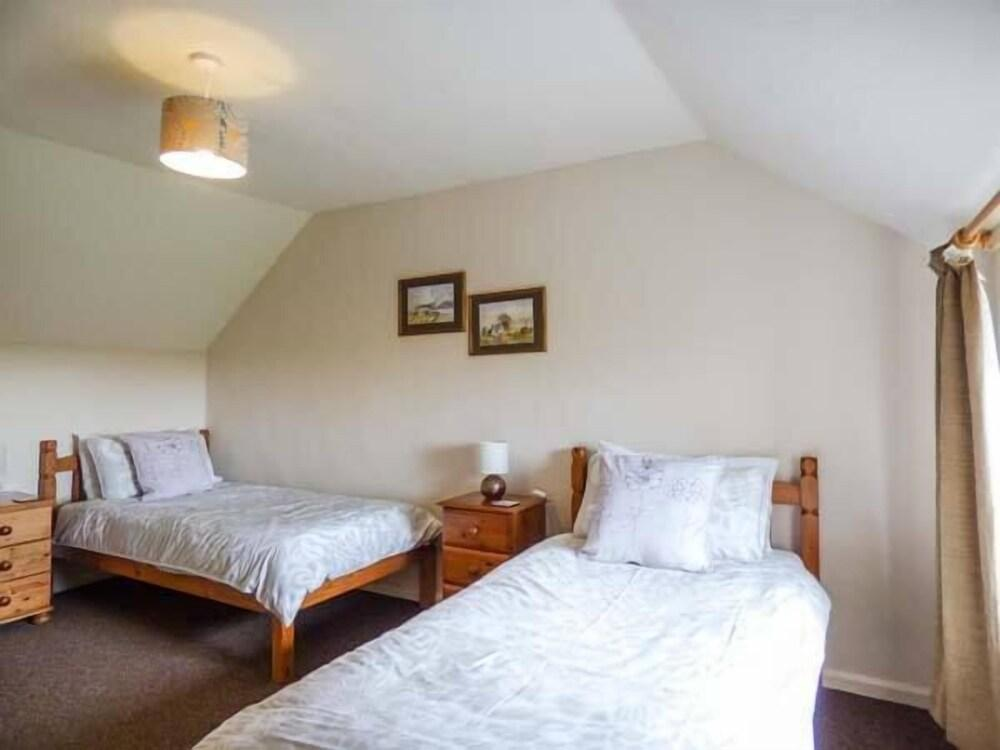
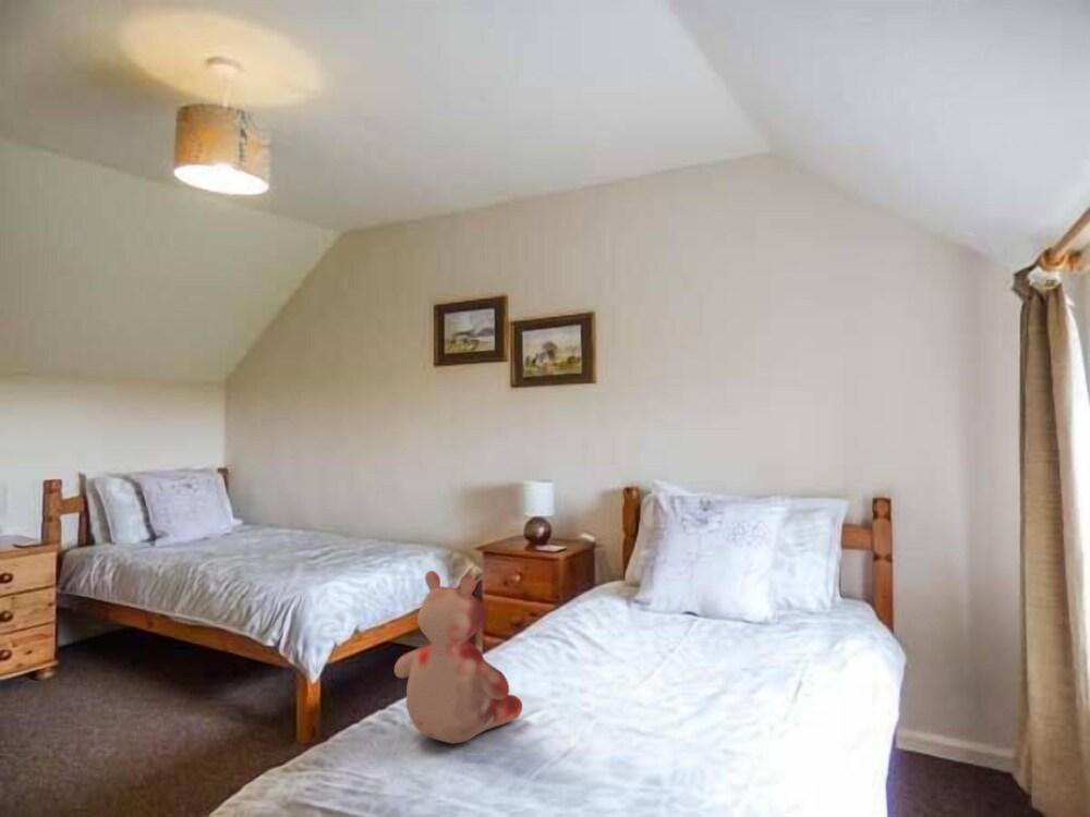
+ teddy bear [393,570,523,744]
